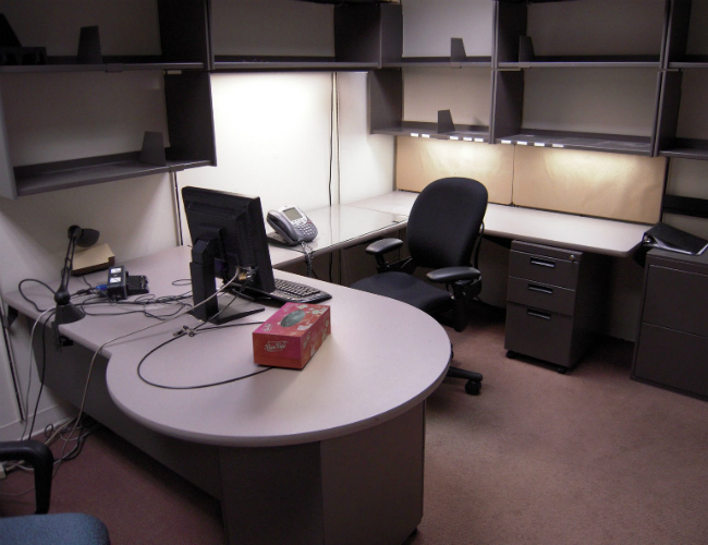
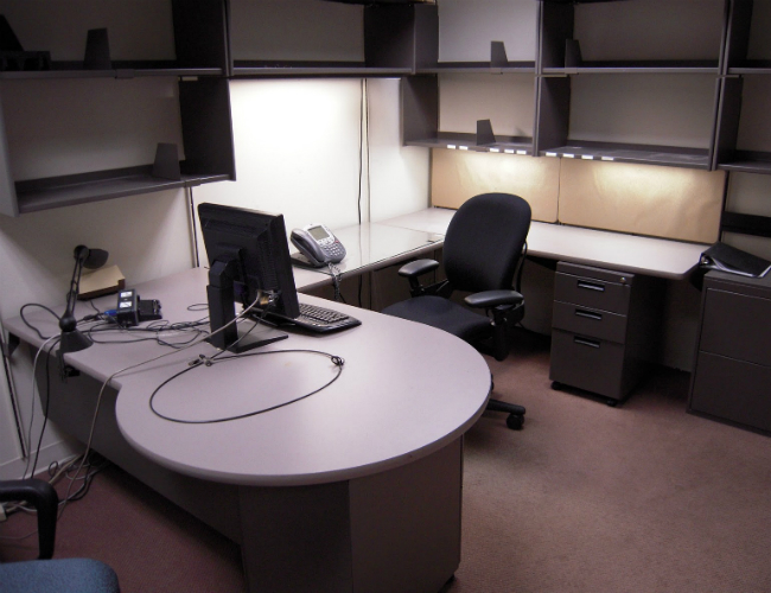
- tissue box [251,301,332,370]
